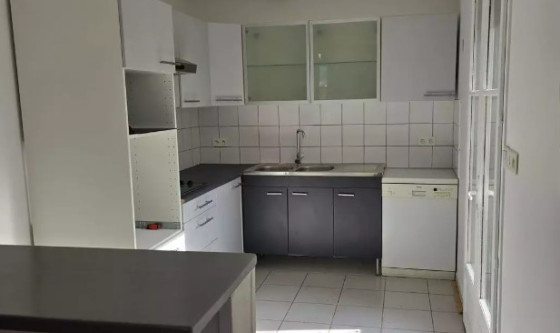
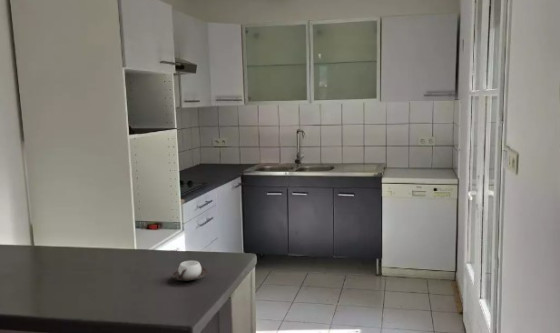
+ cup [171,260,208,282]
